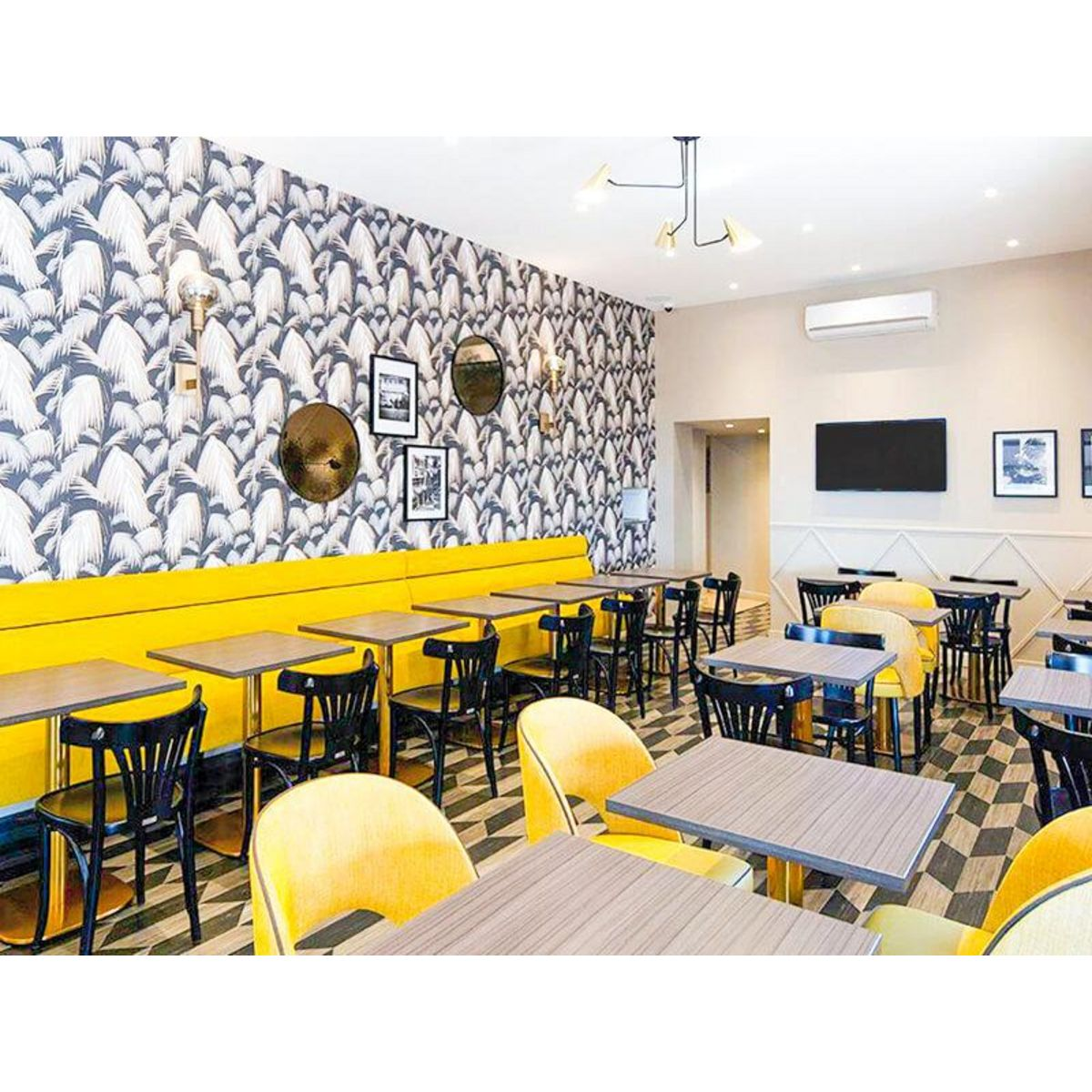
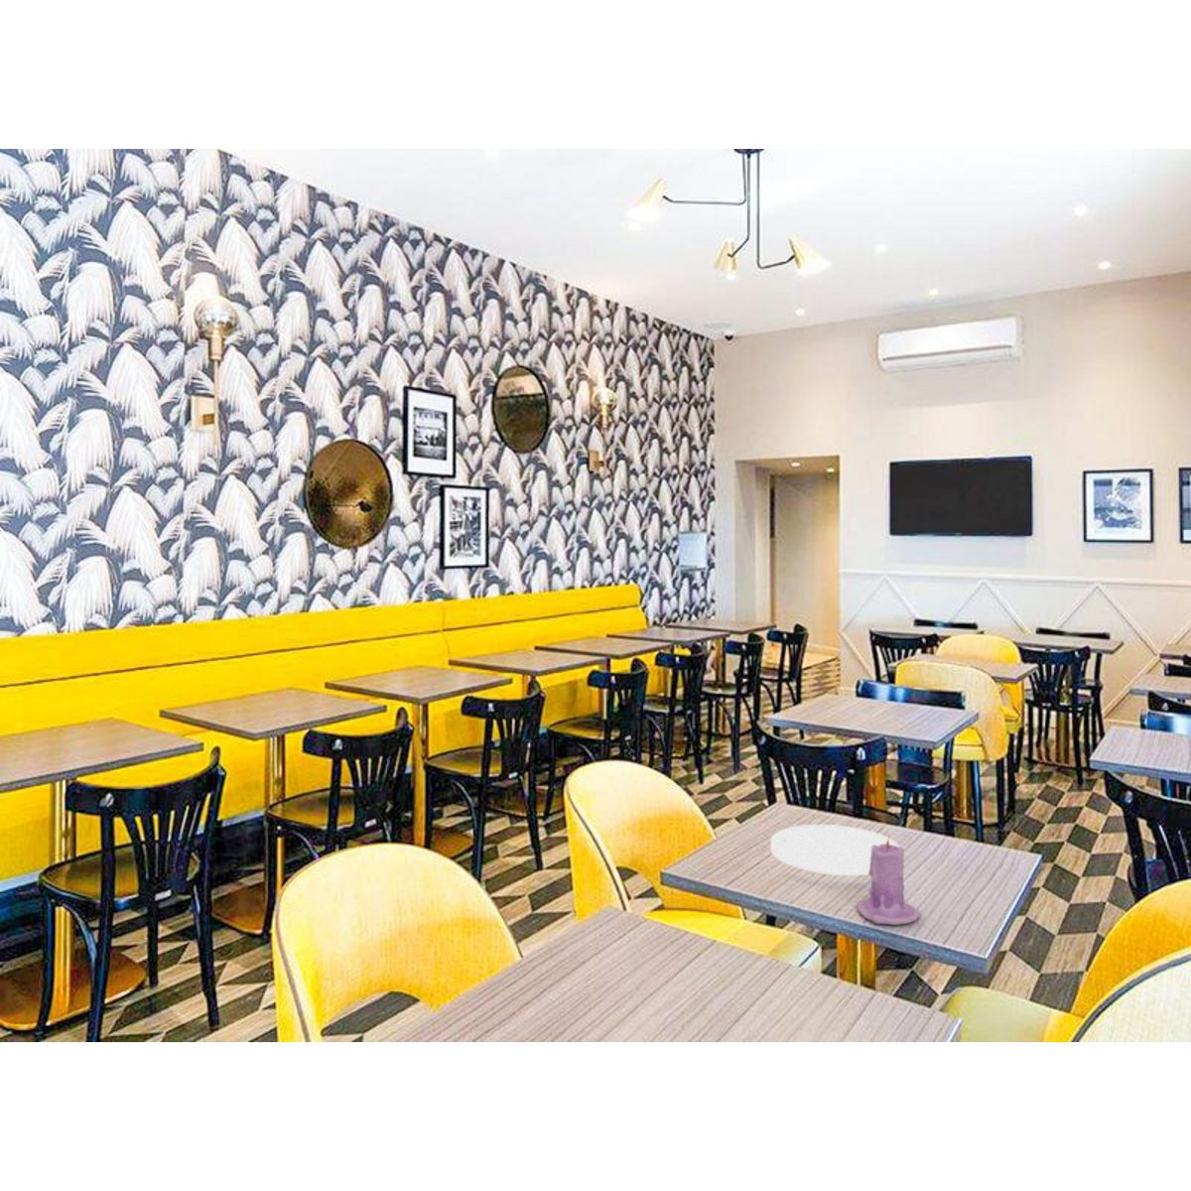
+ plate [769,823,900,877]
+ candle [856,834,922,926]
